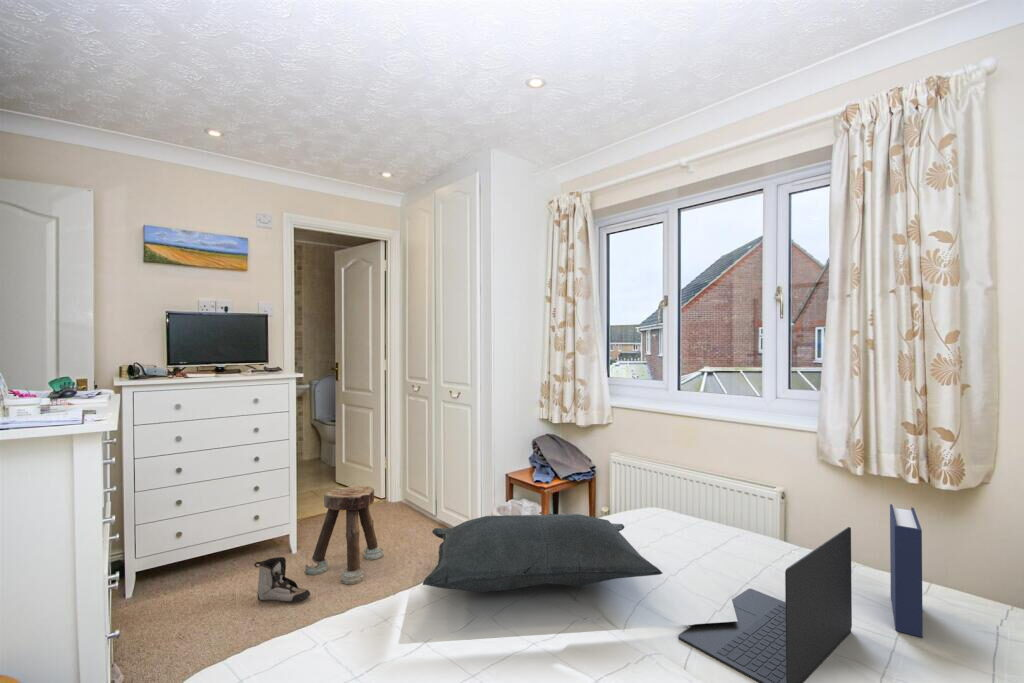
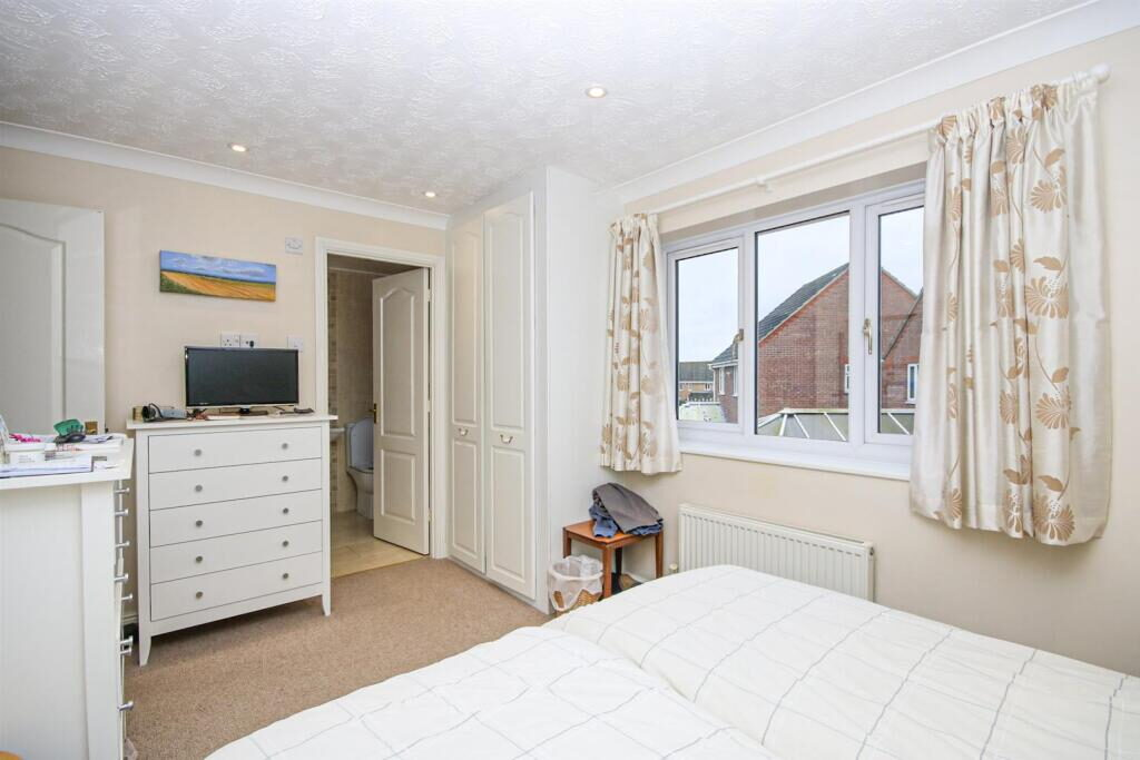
- laptop [678,526,853,683]
- shoe [253,556,311,603]
- cushion [422,513,664,593]
- hardback book [889,503,924,638]
- stool [304,485,384,586]
